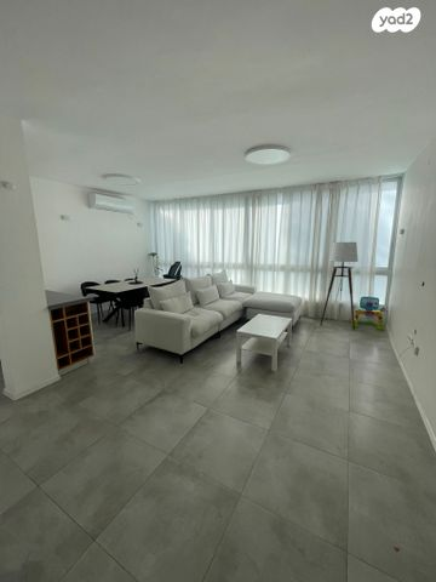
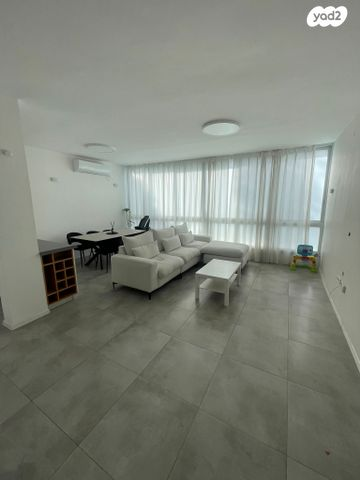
- floor lamp [314,241,358,331]
